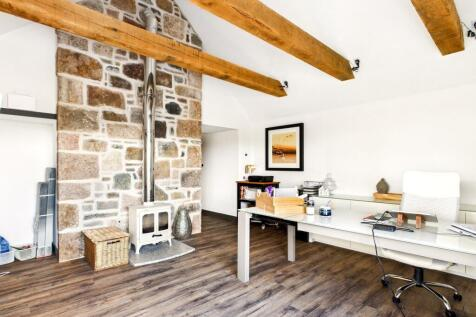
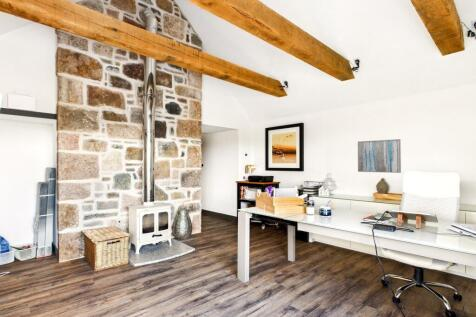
+ wall art [357,138,402,174]
